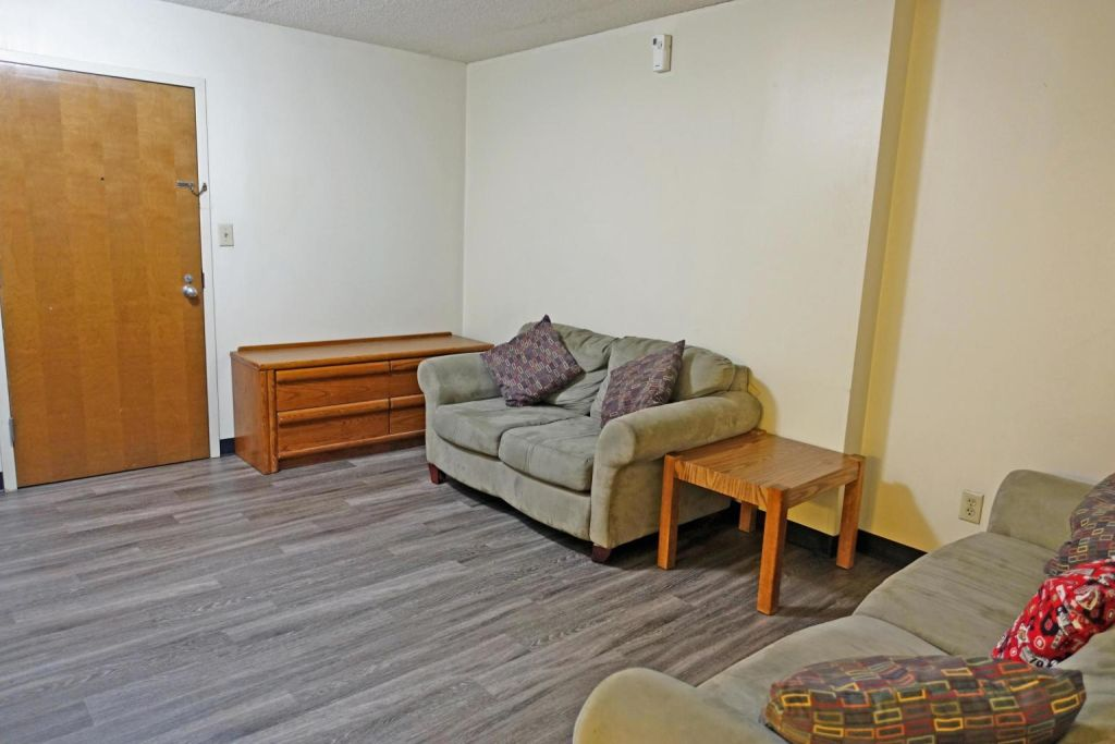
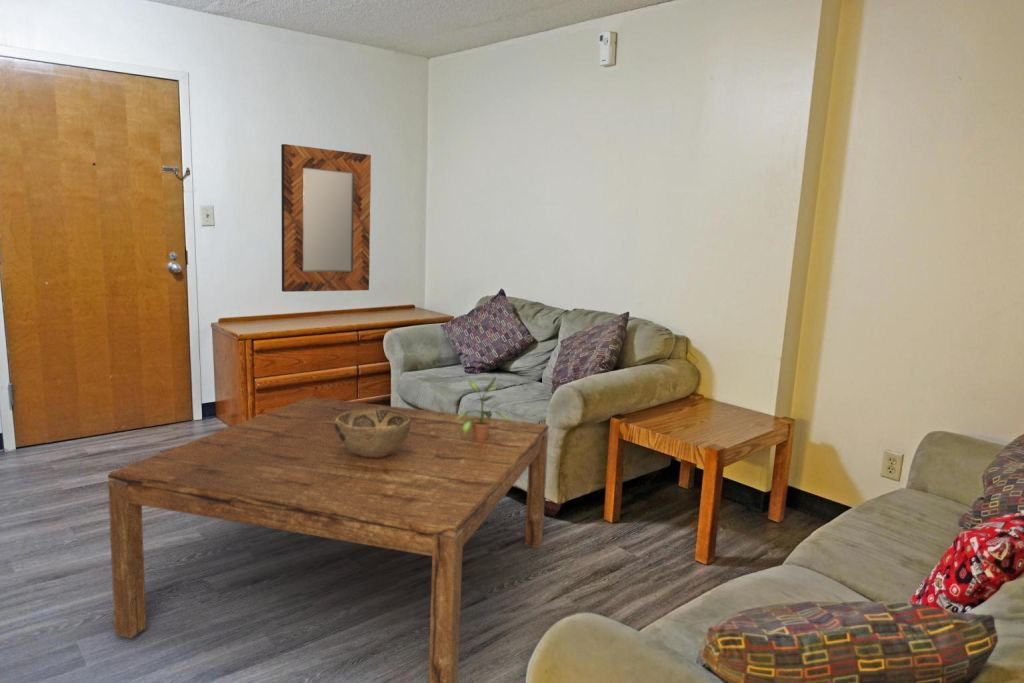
+ home mirror [280,143,372,293]
+ potted plant [453,376,512,441]
+ decorative bowl [335,409,411,457]
+ coffee table [107,396,550,683]
